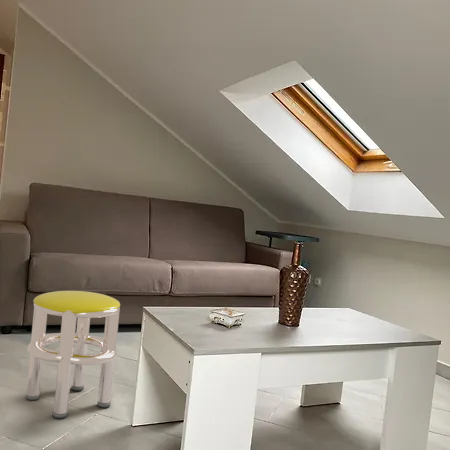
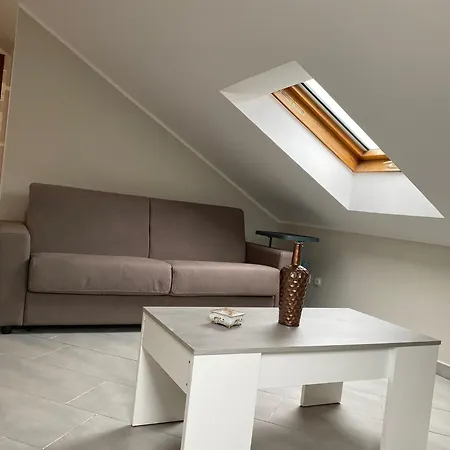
- stool [25,290,121,419]
